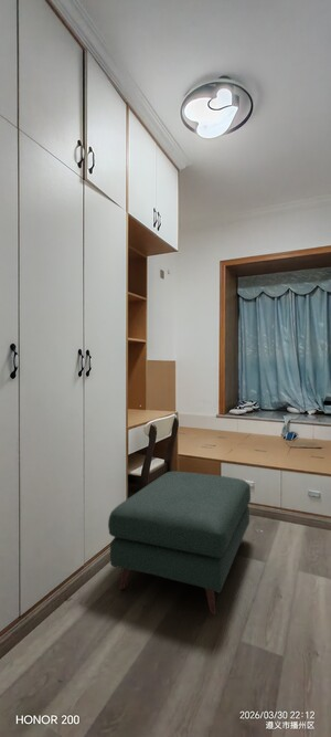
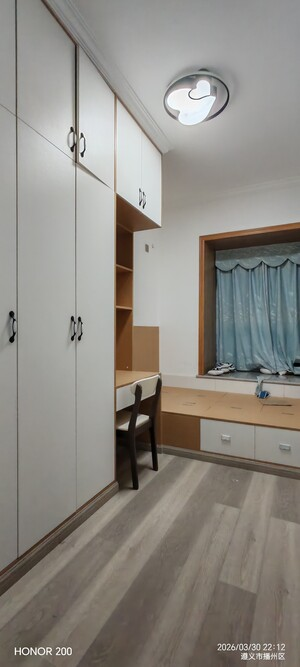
- ottoman [107,471,252,615]
